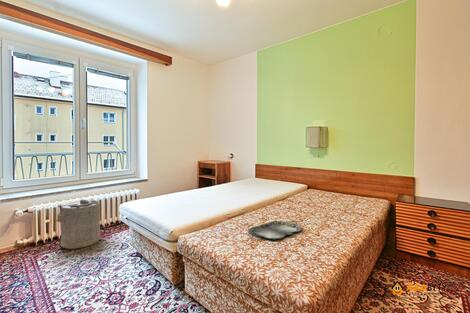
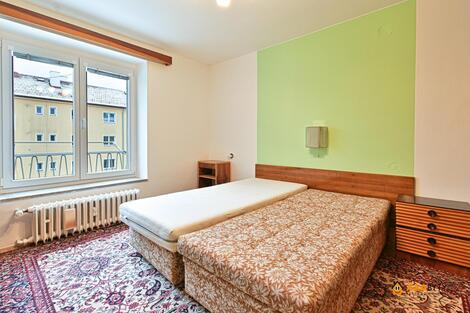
- laundry hamper [55,198,101,250]
- serving tray [247,220,304,240]
